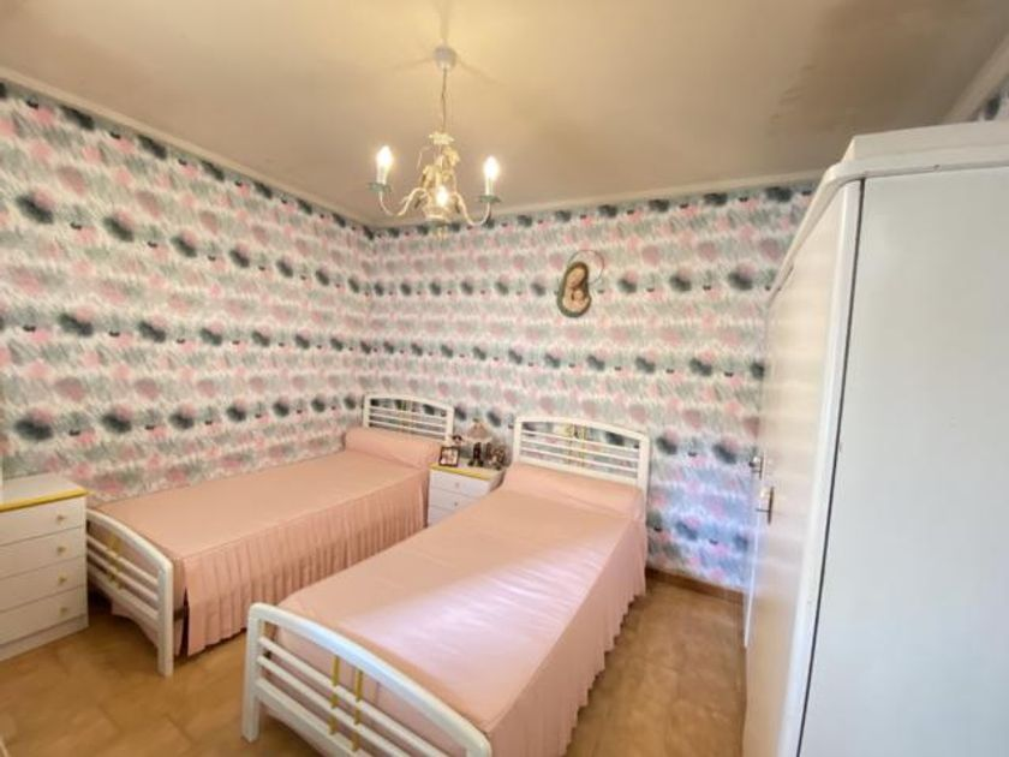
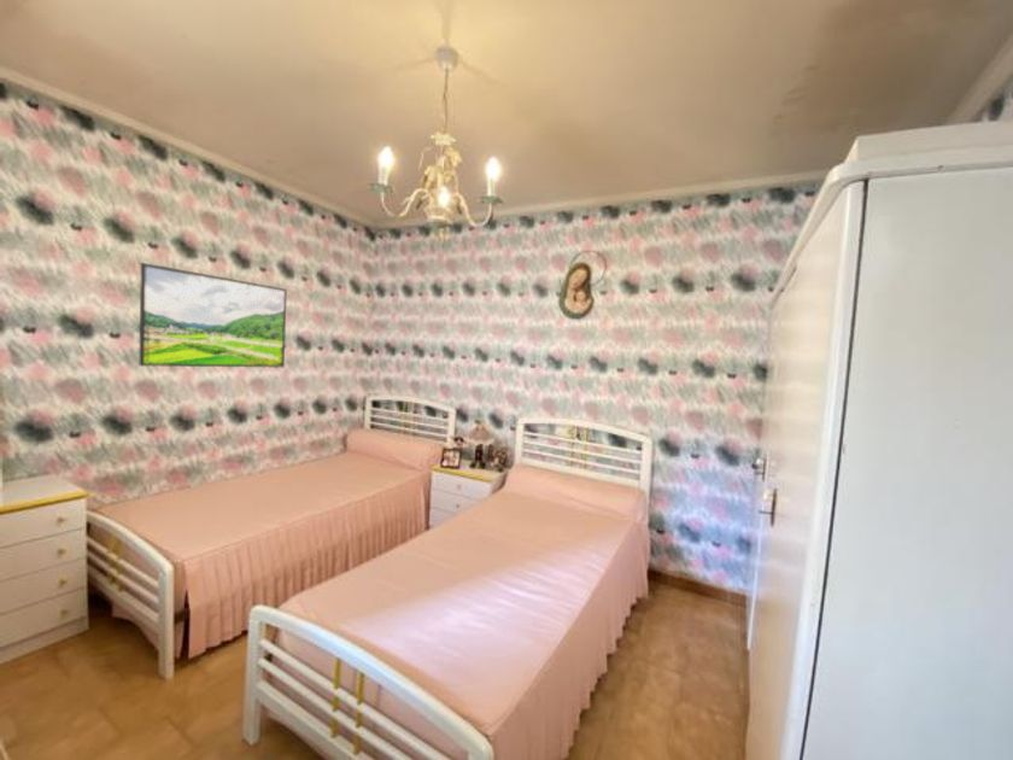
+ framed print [139,262,288,368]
